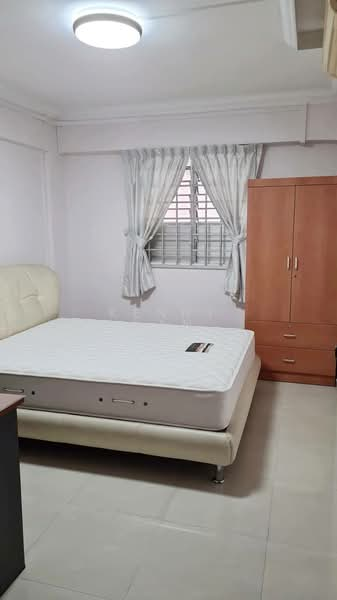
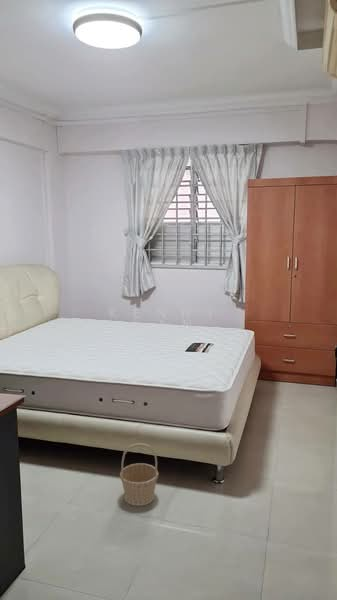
+ basket [119,442,160,507]
